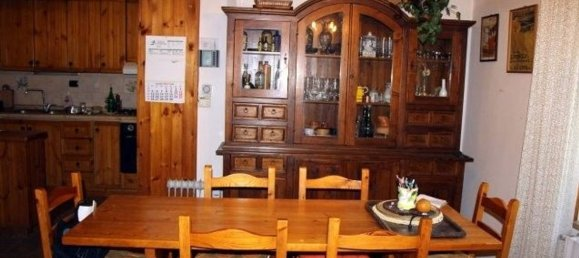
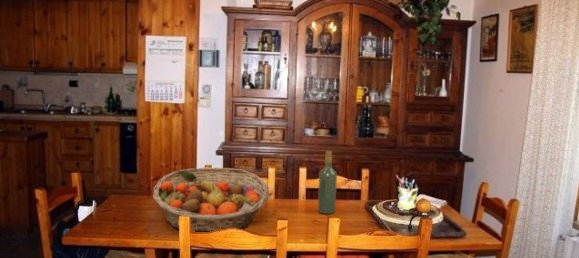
+ fruit basket [152,167,270,233]
+ wine bottle [317,150,338,215]
